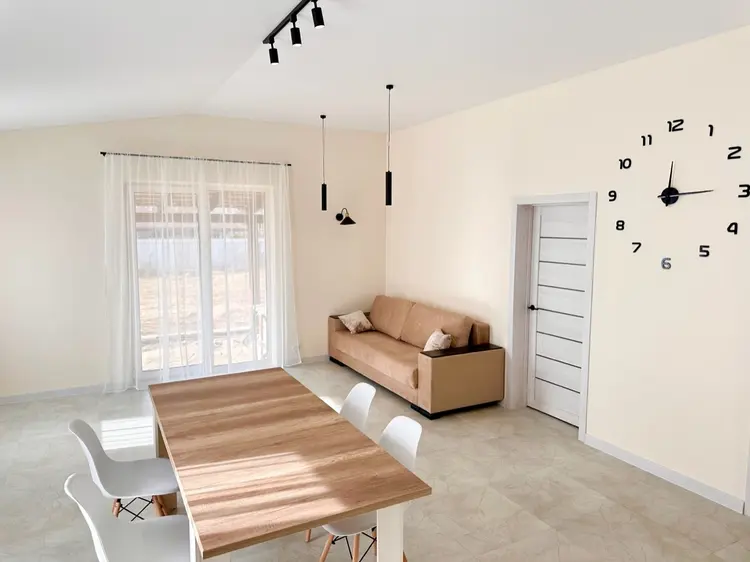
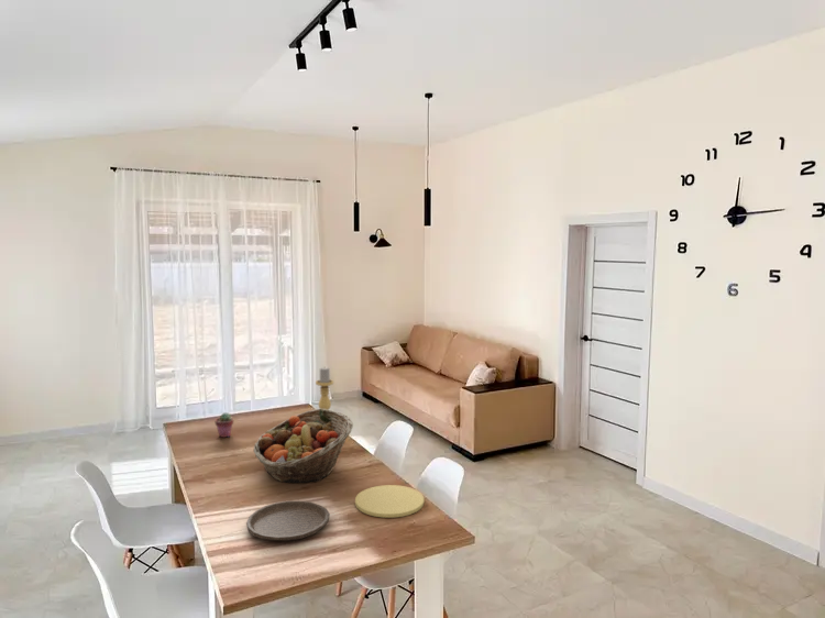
+ plate [245,500,331,541]
+ fruit basket [253,408,354,484]
+ plate [354,484,425,519]
+ candle holder [315,367,334,410]
+ potted succulent [215,411,234,439]
